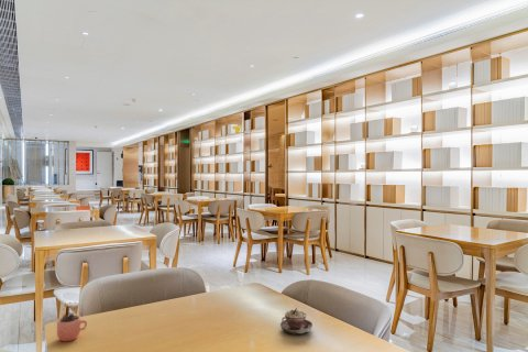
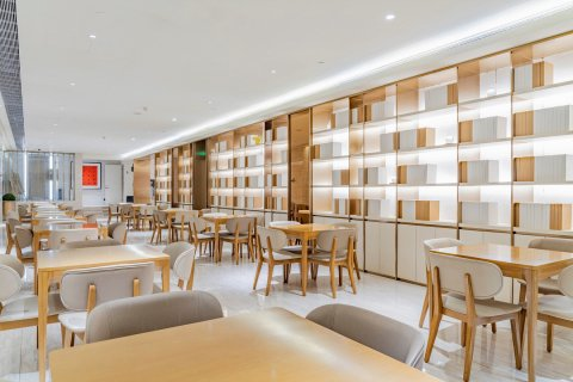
- teacup [279,307,314,336]
- cocoa [56,300,88,342]
